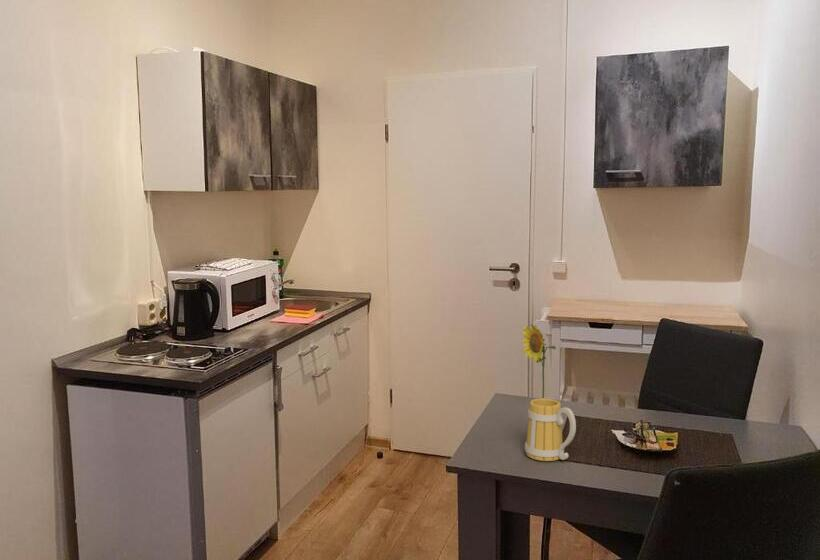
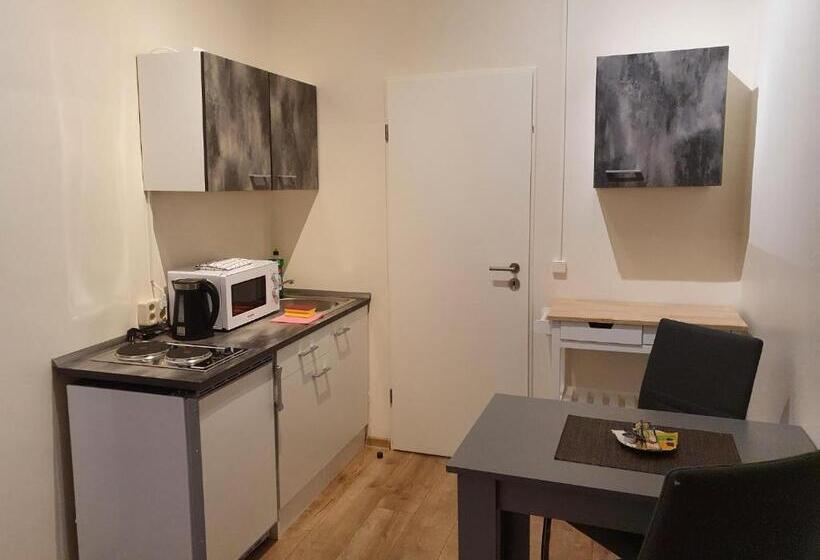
- flower [521,323,557,398]
- mug [524,397,577,462]
